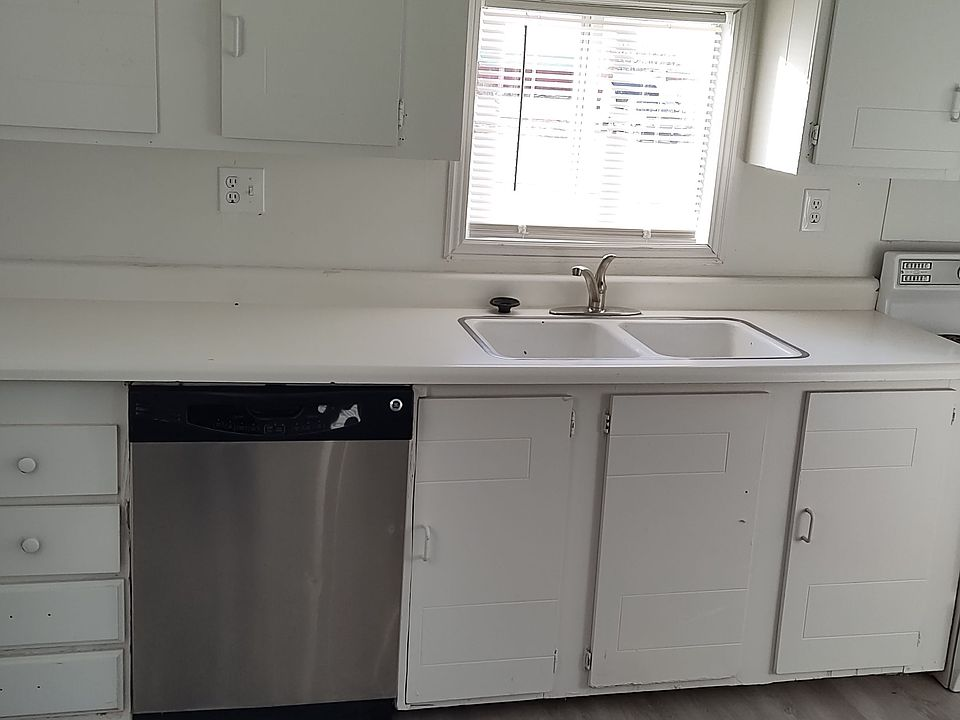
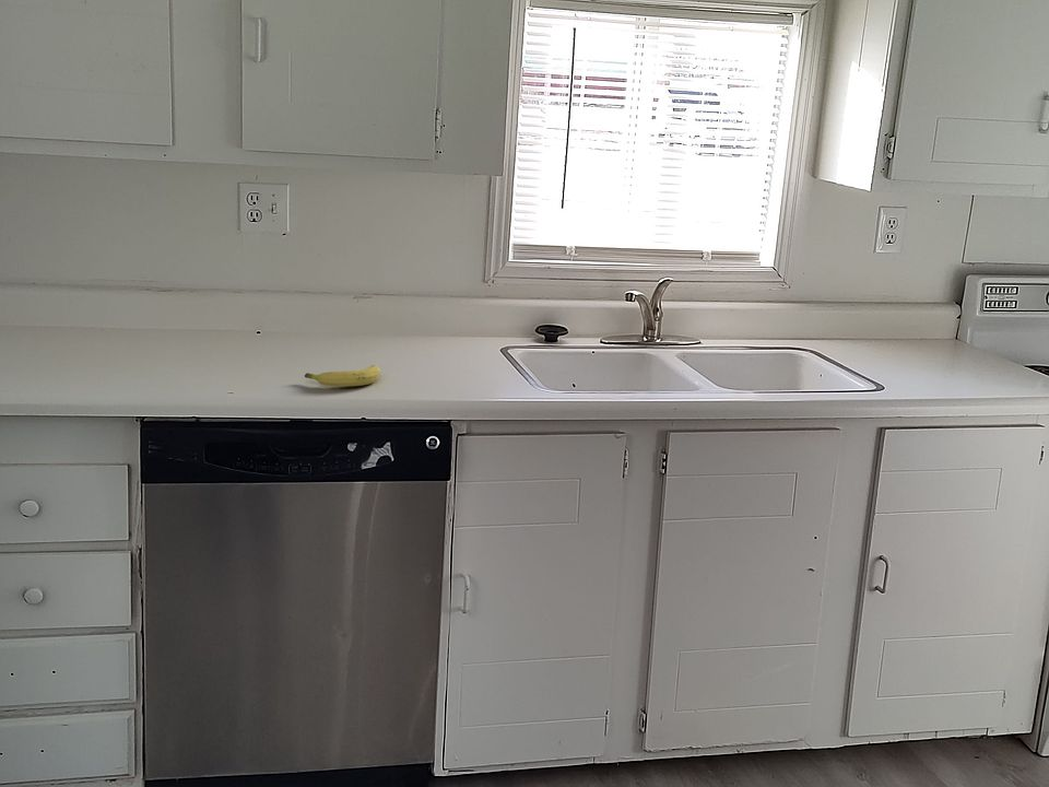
+ fruit [304,364,381,387]
